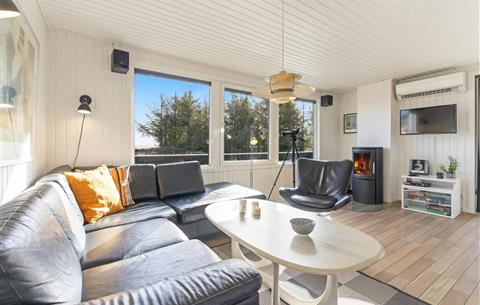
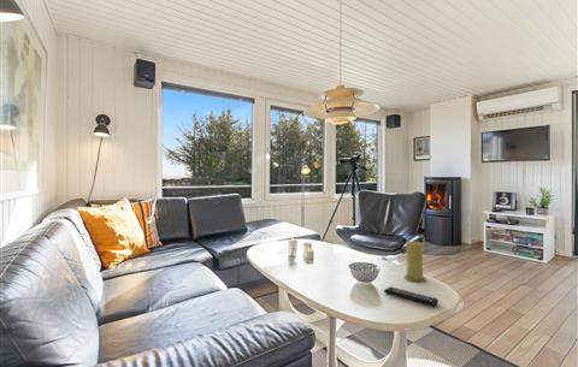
+ remote control [383,285,440,307]
+ candle [402,241,427,283]
